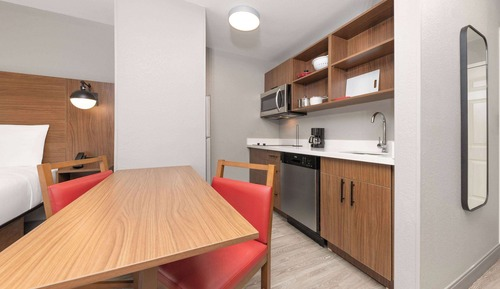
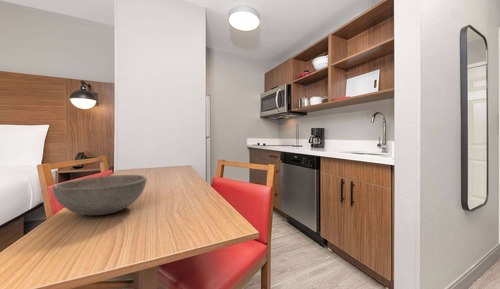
+ bowl [51,174,148,216]
